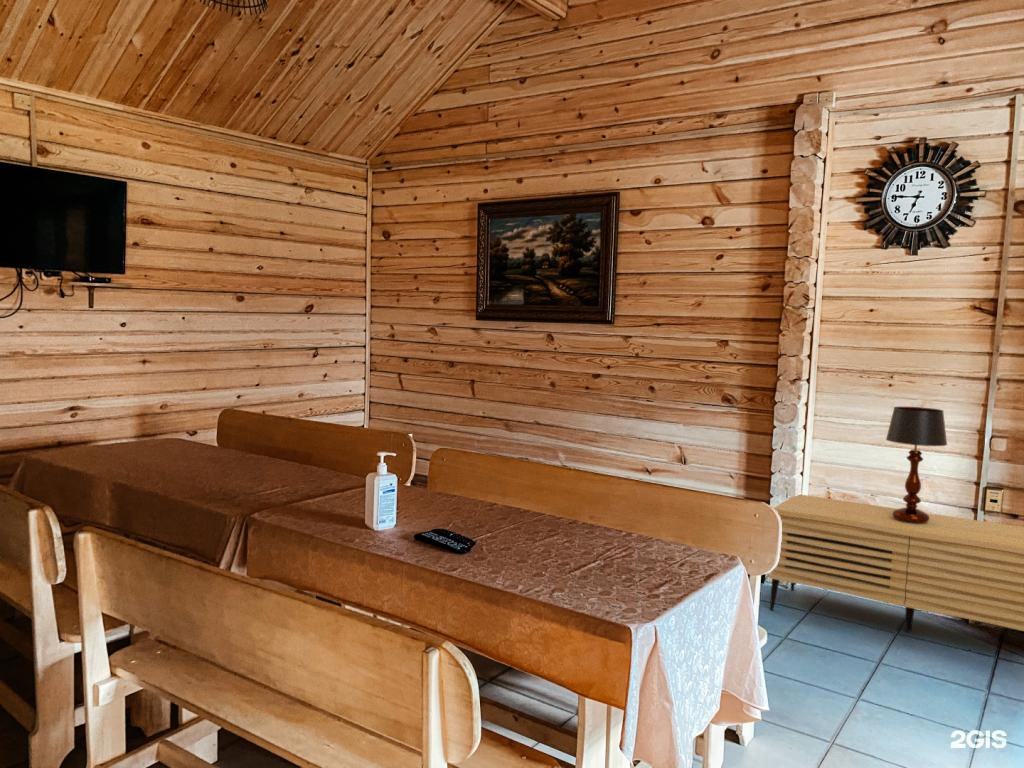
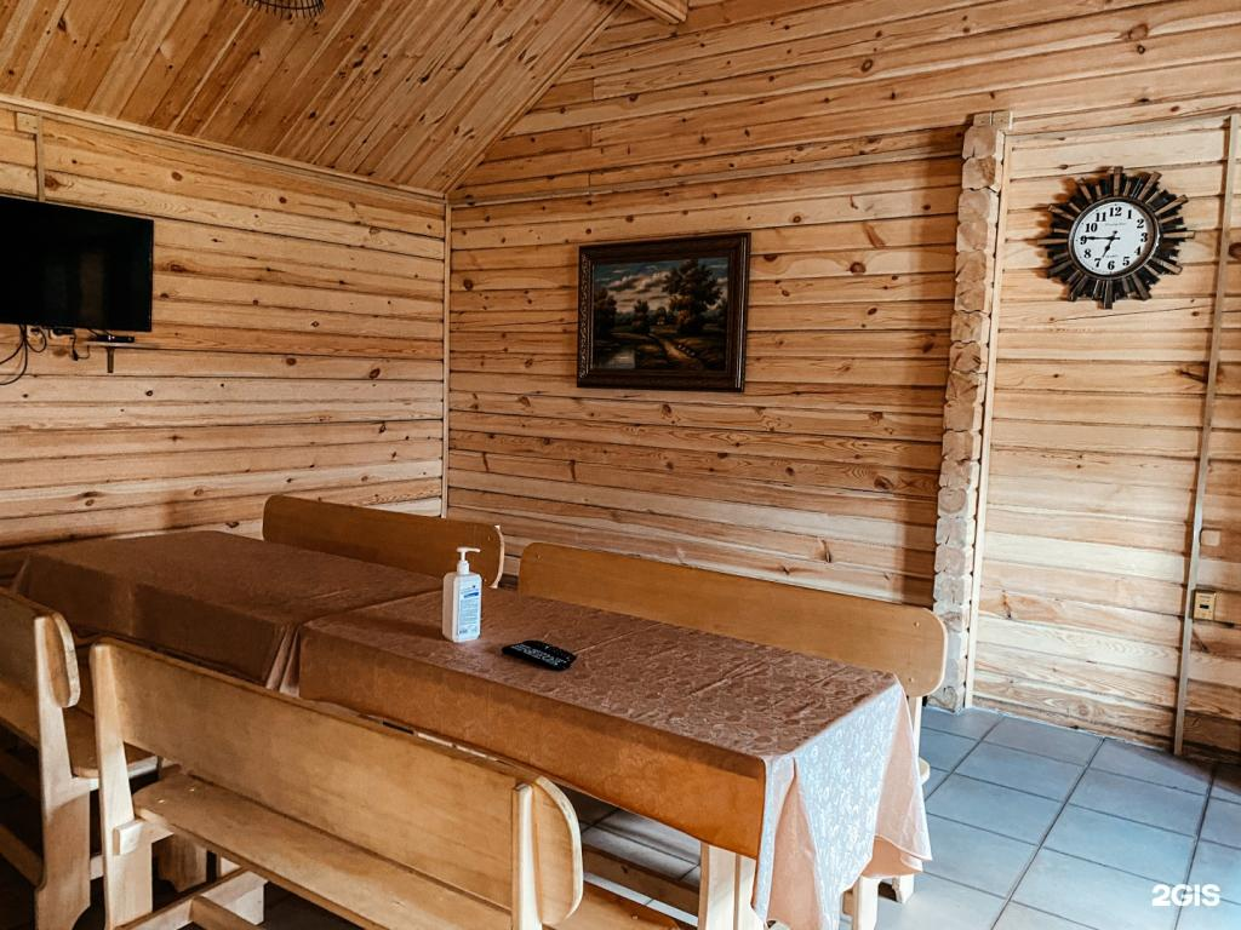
- sideboard [768,493,1024,633]
- table lamp [885,406,948,524]
